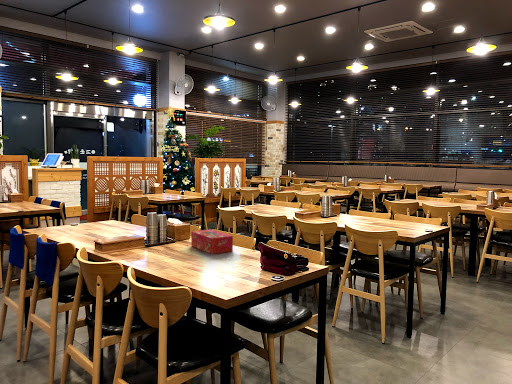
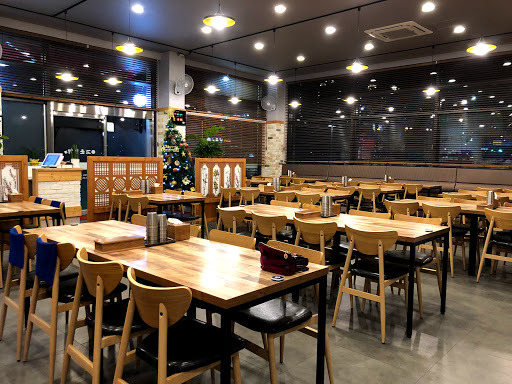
- tissue box [190,229,234,255]
